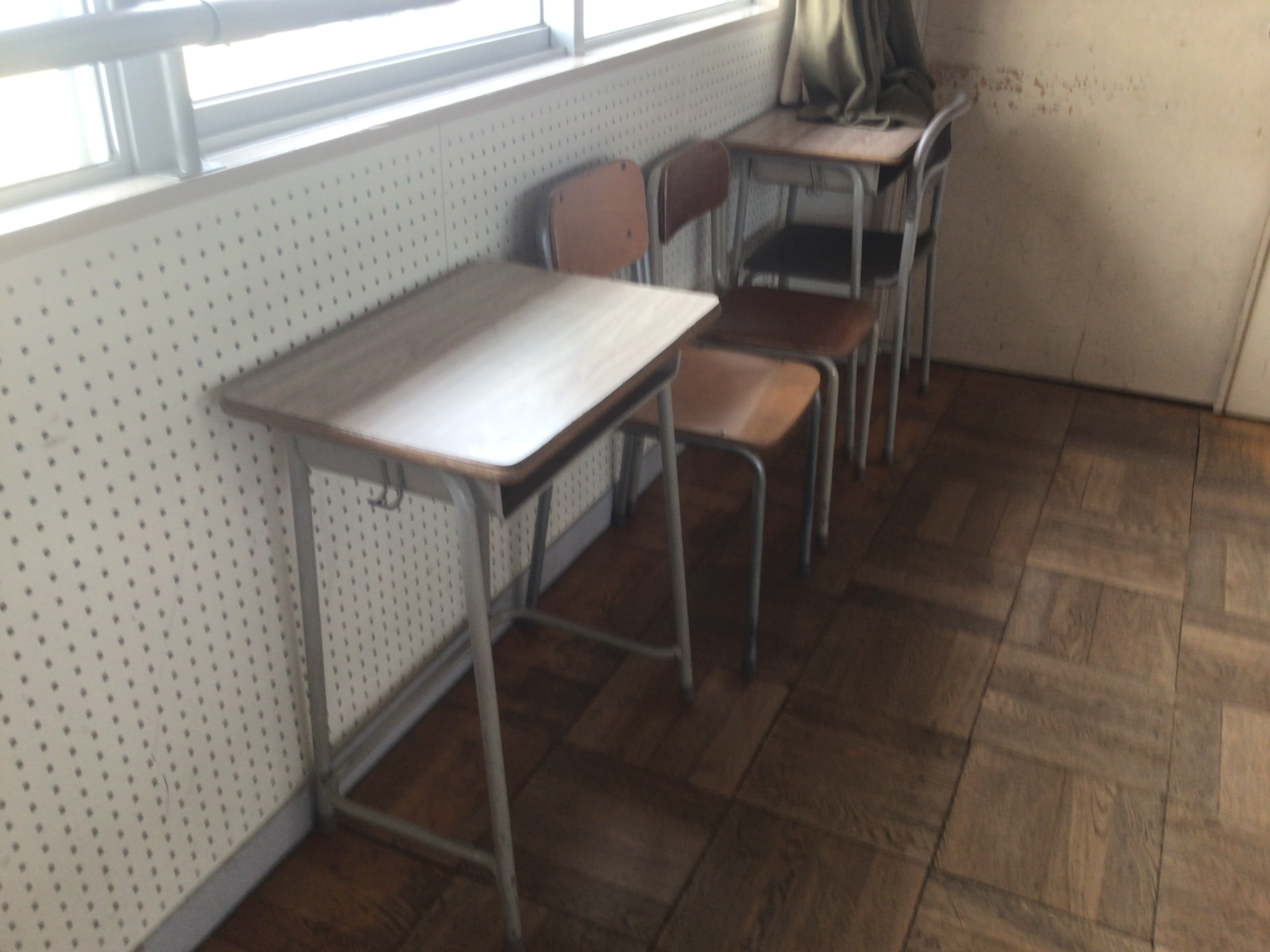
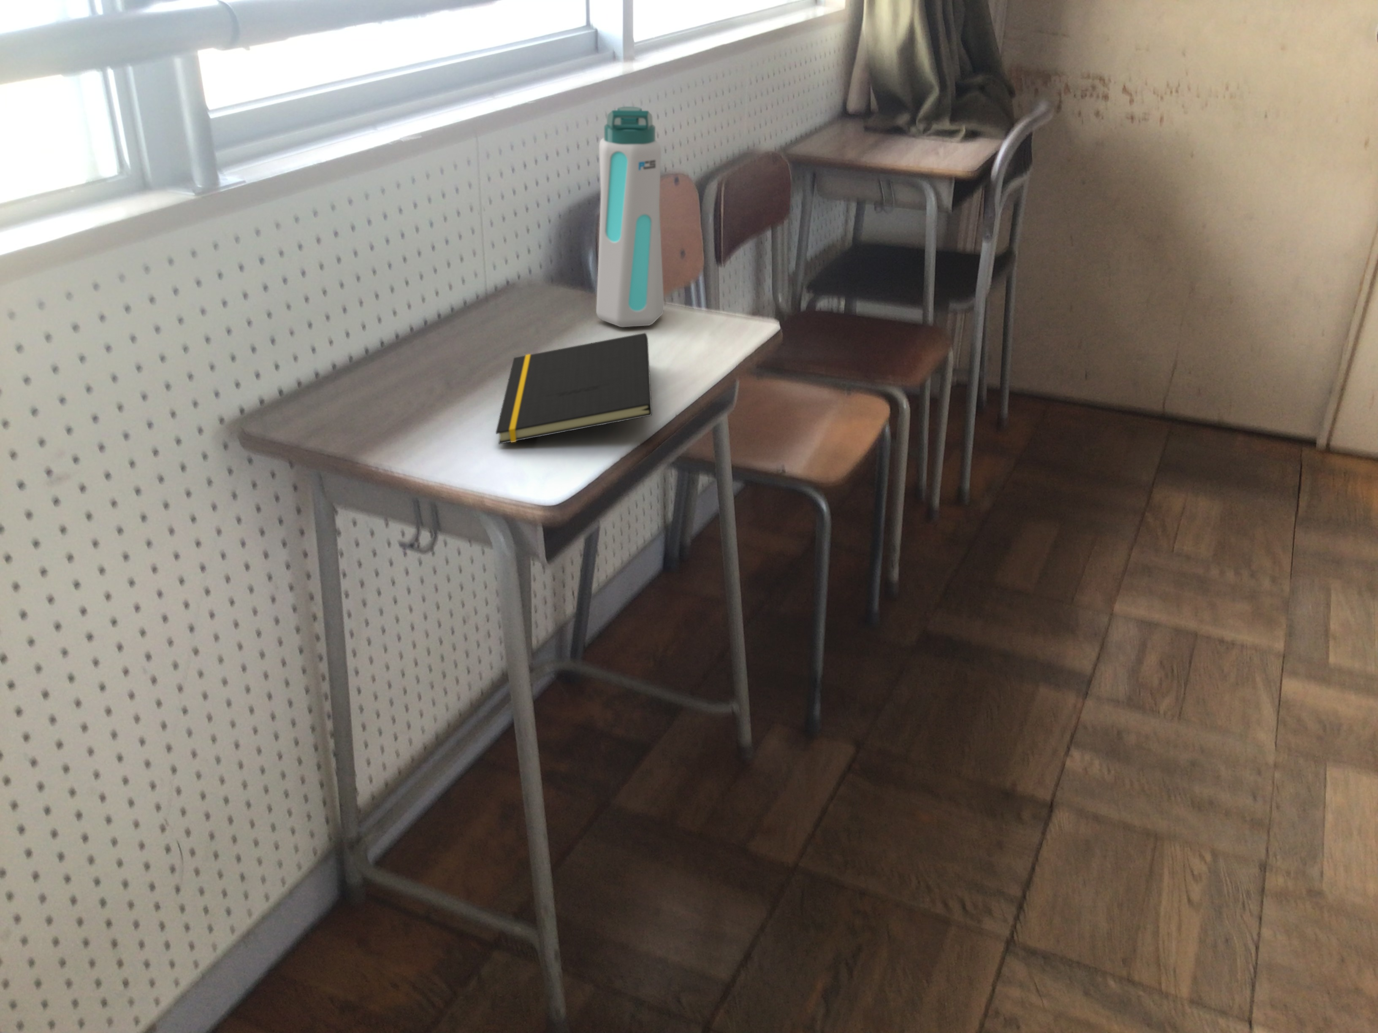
+ water bottle [596,106,664,328]
+ notepad [495,332,652,445]
